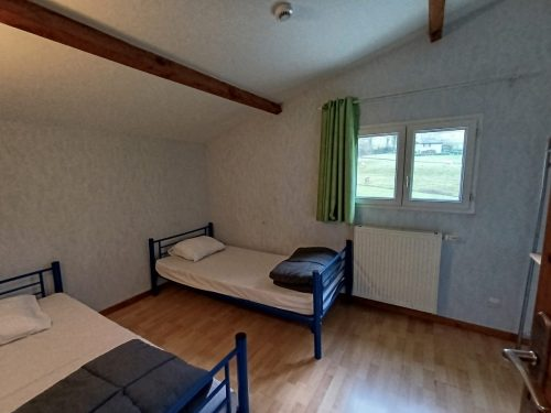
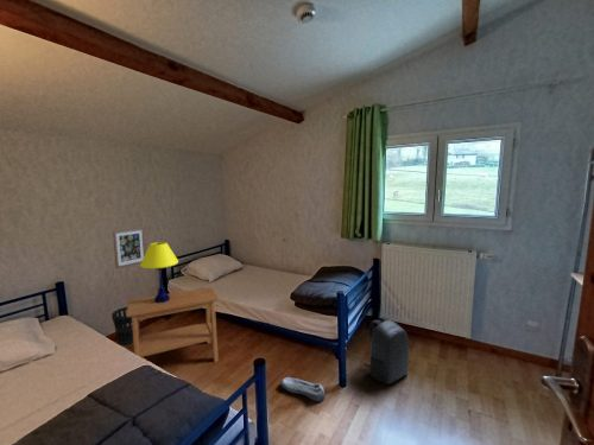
+ side table [126,286,220,363]
+ wastebasket [110,306,141,345]
+ wall art [112,227,147,269]
+ table lamp [139,241,179,303]
+ backpack [364,316,410,386]
+ shoe [280,376,327,403]
